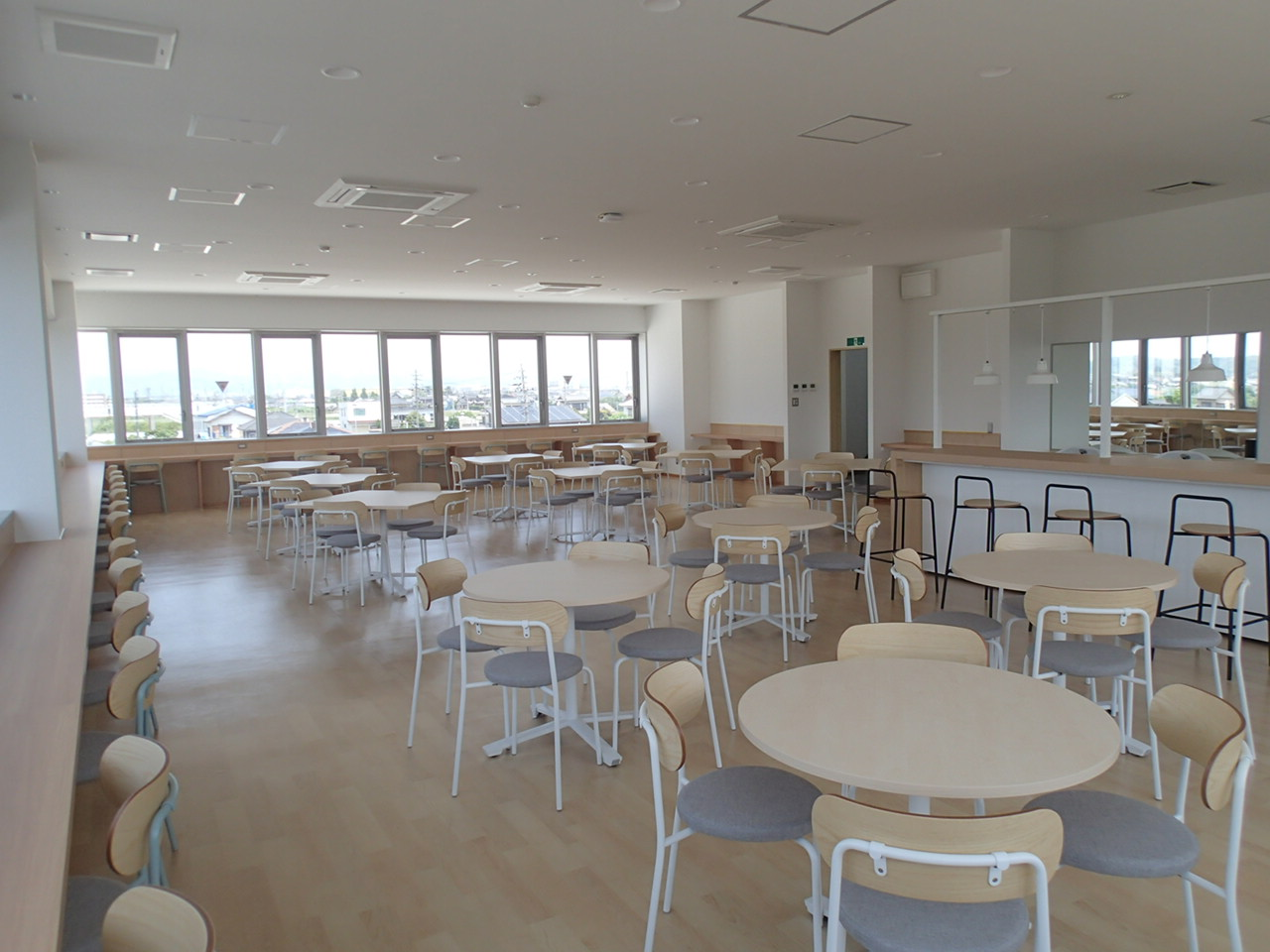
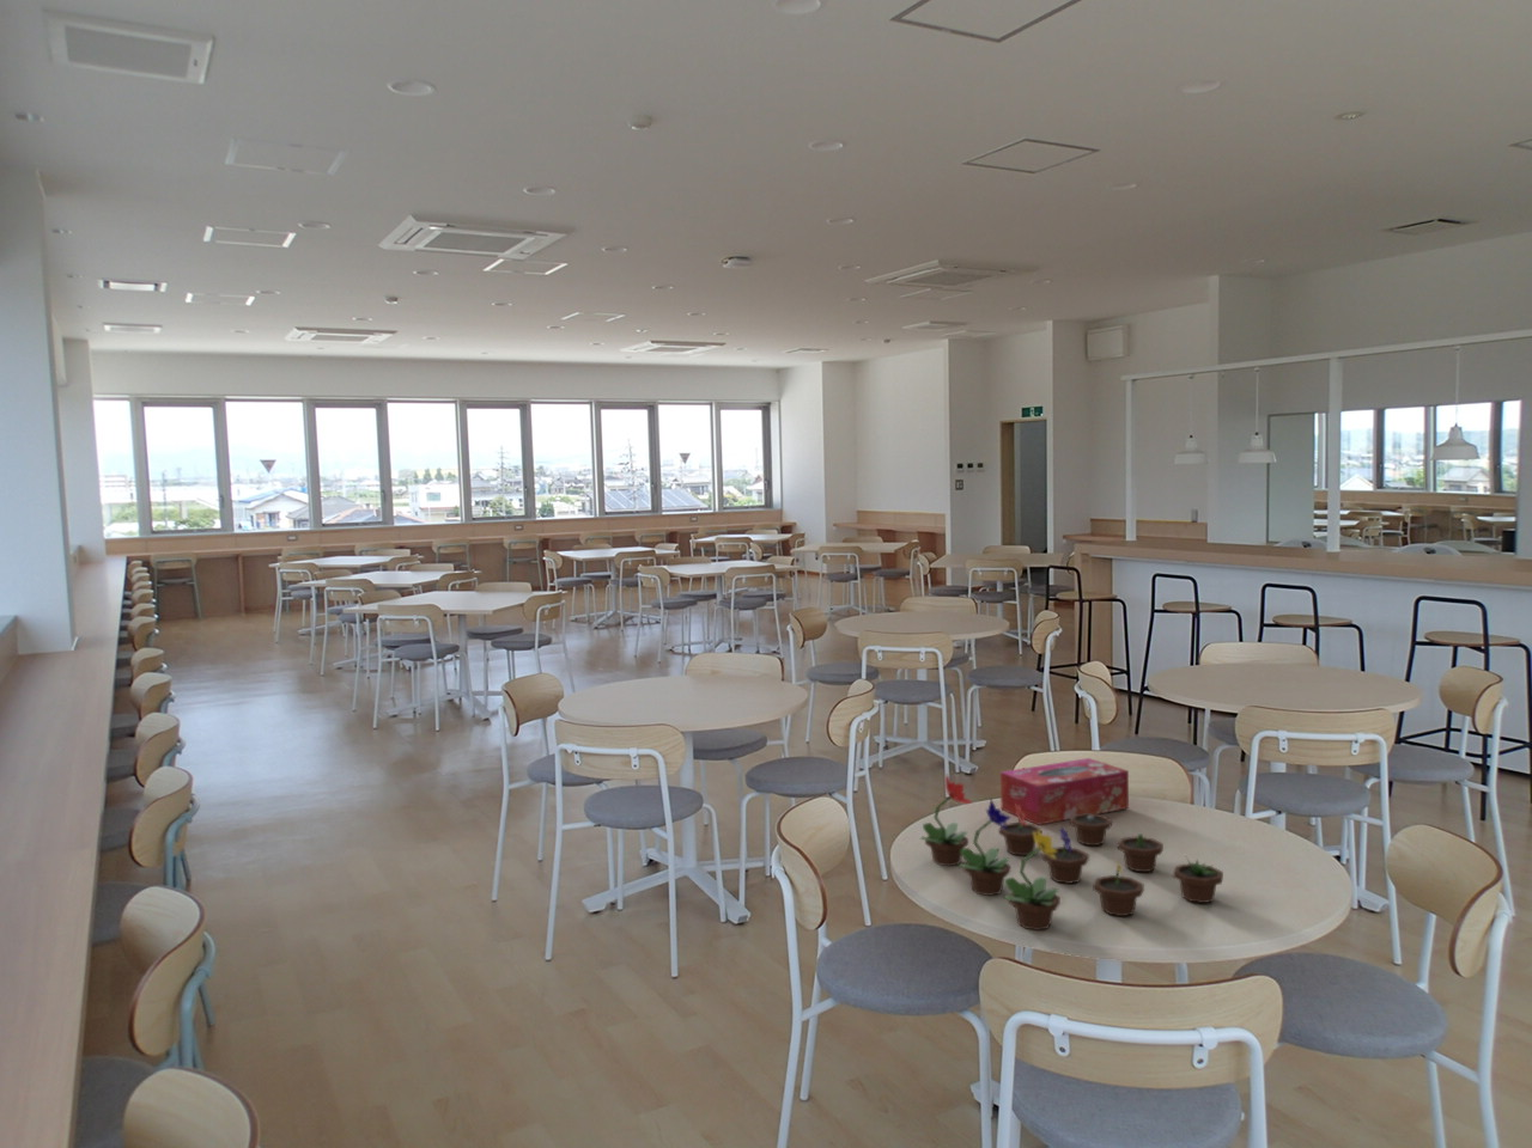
+ tissue box [999,757,1130,826]
+ potted plant [919,774,1224,932]
